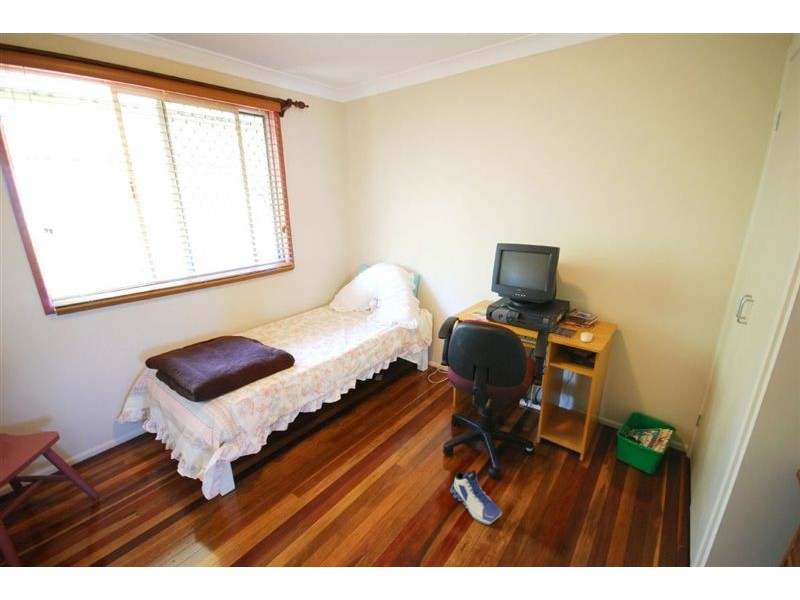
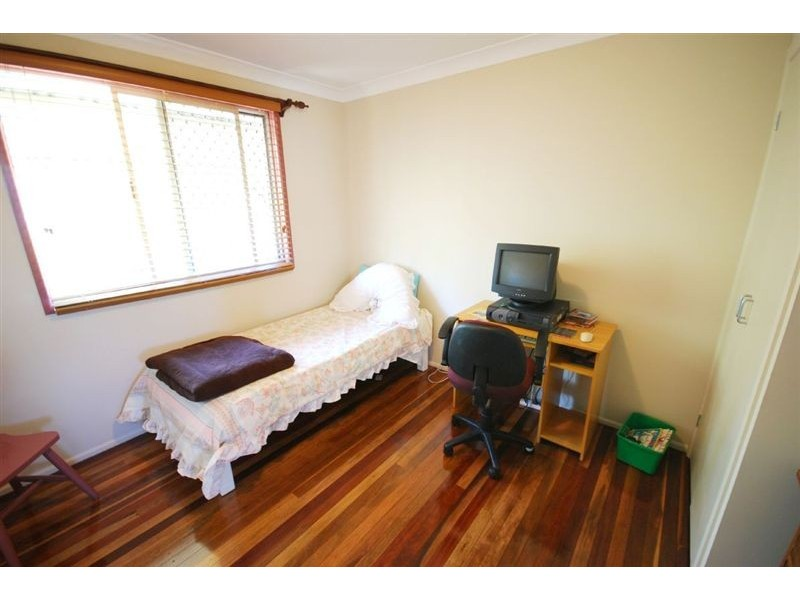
- sneaker [450,469,503,526]
